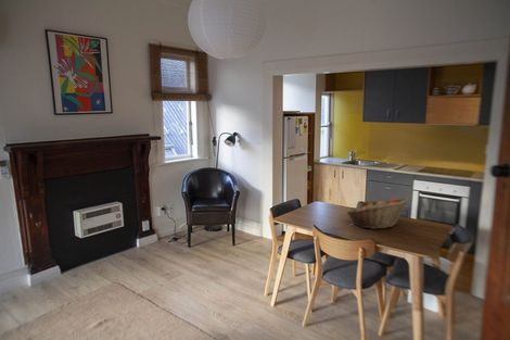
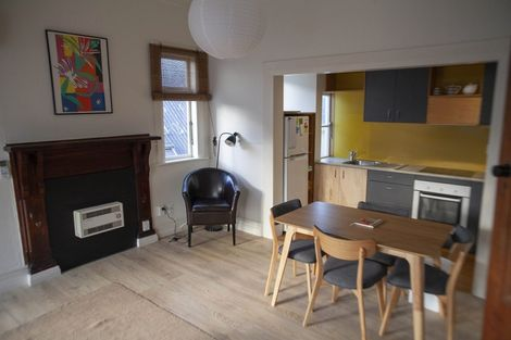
- fruit basket [345,197,410,230]
